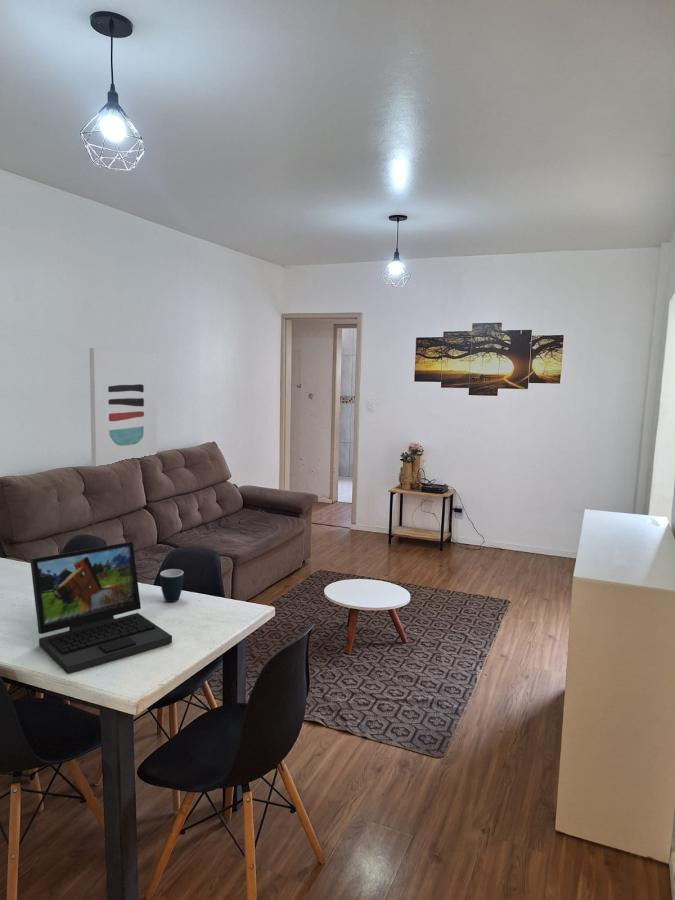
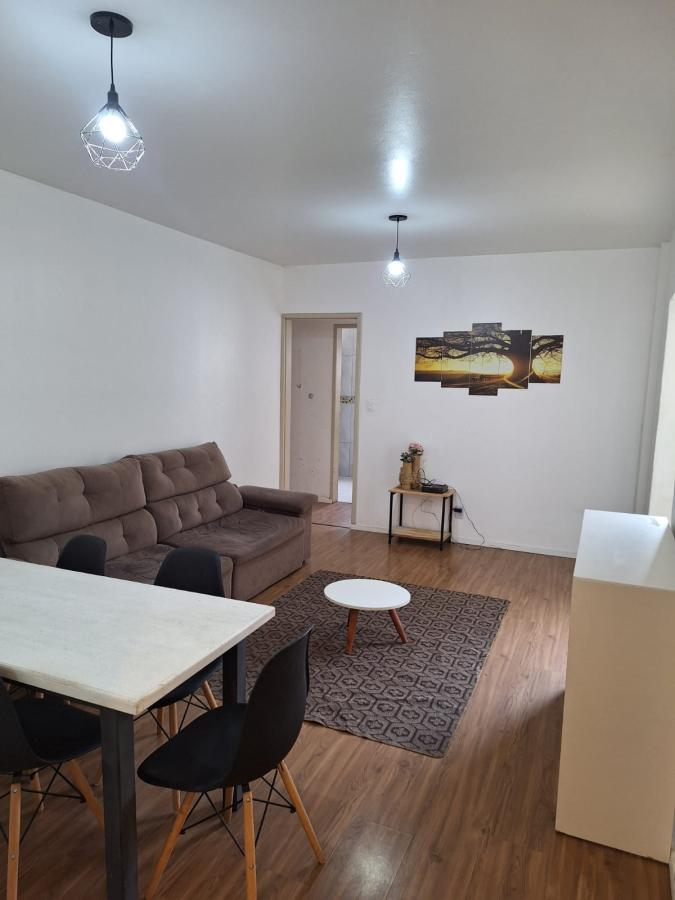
- mug [159,568,185,603]
- wall art [88,347,158,467]
- laptop [29,541,173,675]
